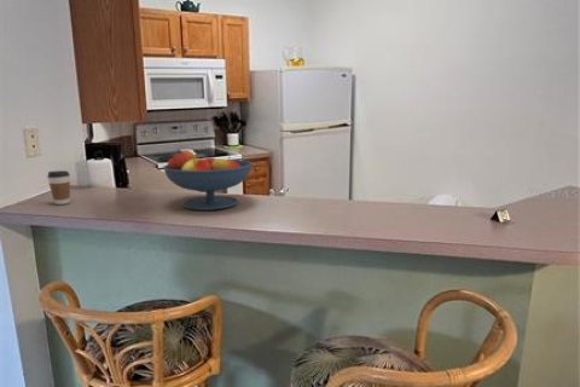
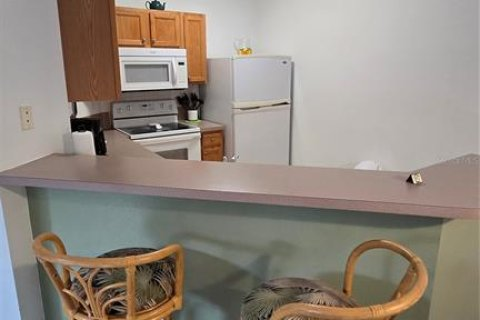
- coffee cup [46,169,71,206]
- fruit bowl [162,150,254,212]
